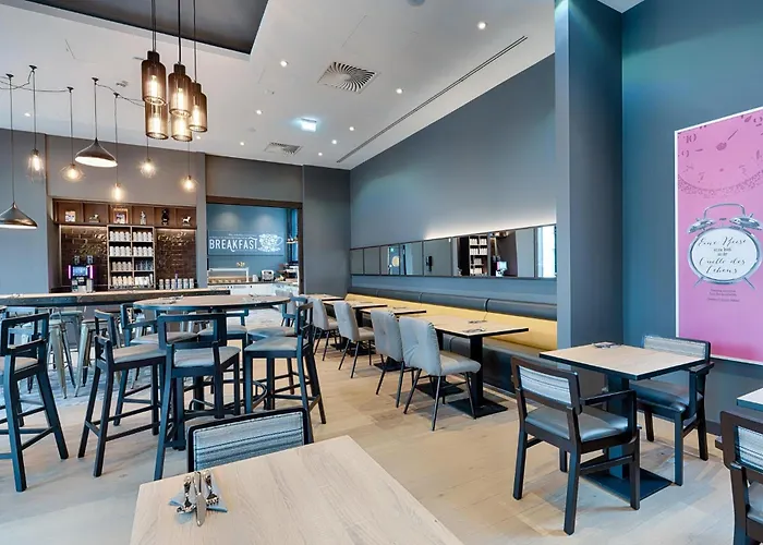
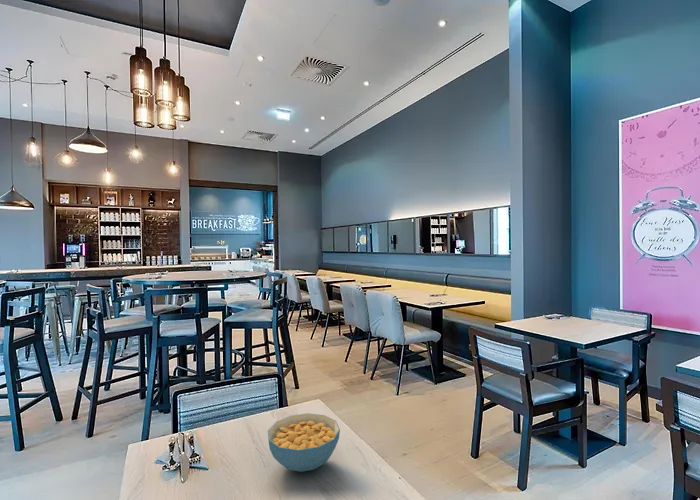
+ cereal bowl [267,412,341,473]
